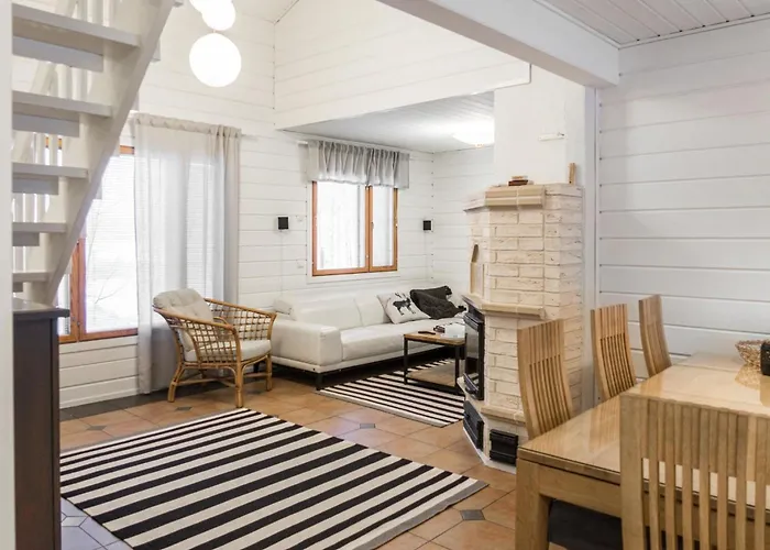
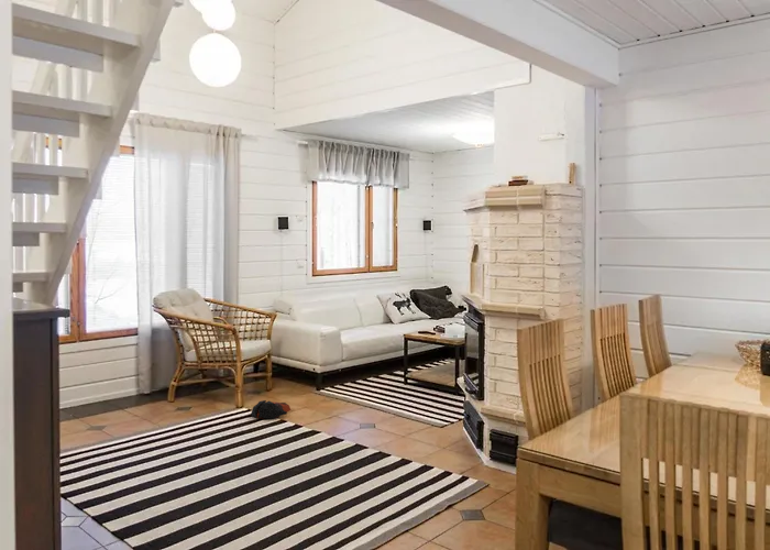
+ bag [250,399,292,419]
